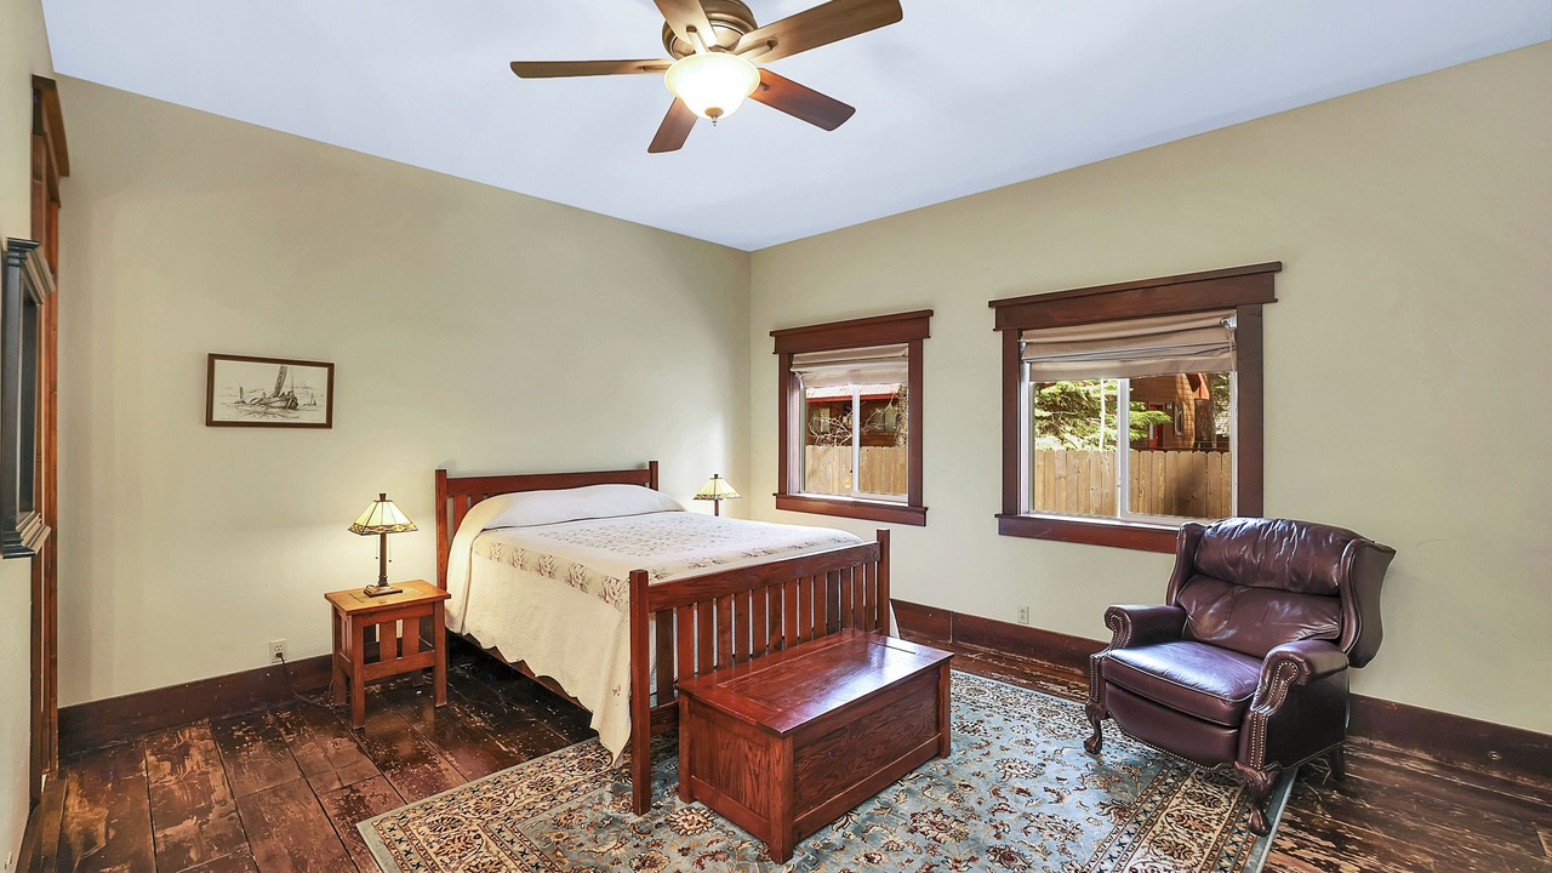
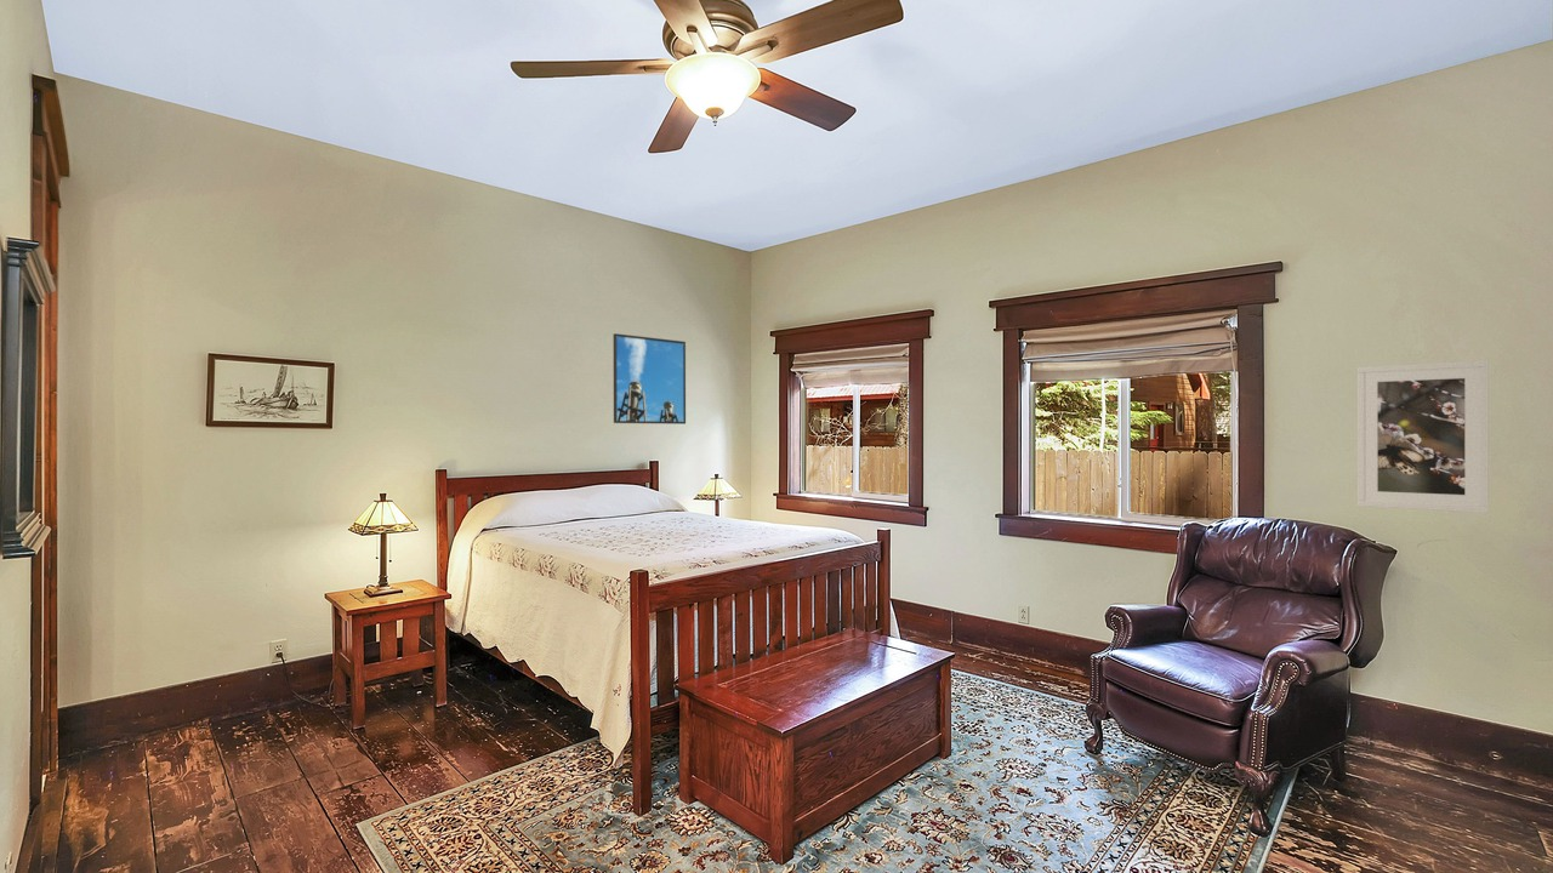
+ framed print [1356,359,1490,514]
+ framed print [613,332,687,426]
